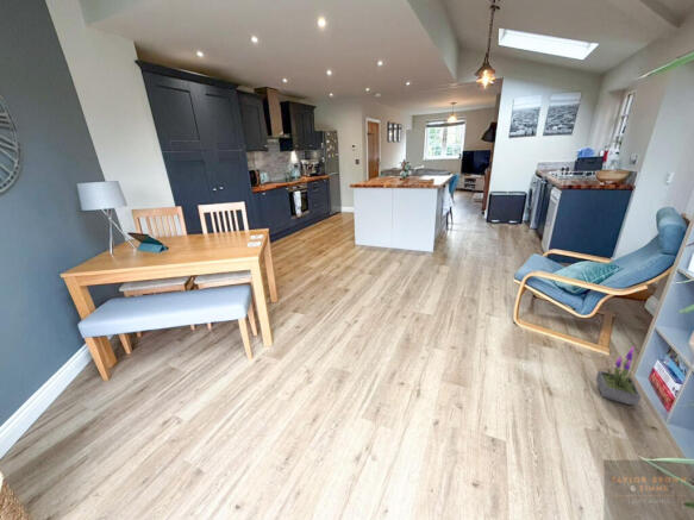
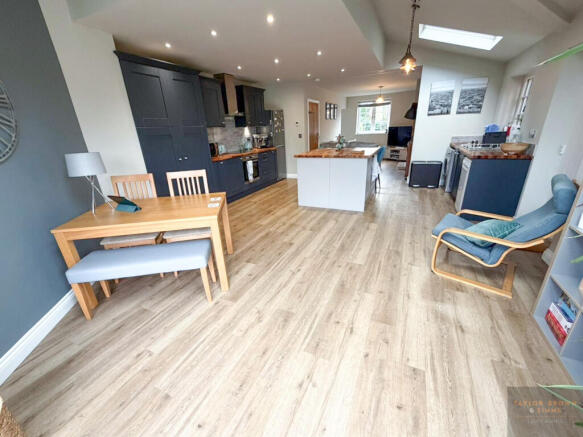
- potted plant [595,346,643,407]
